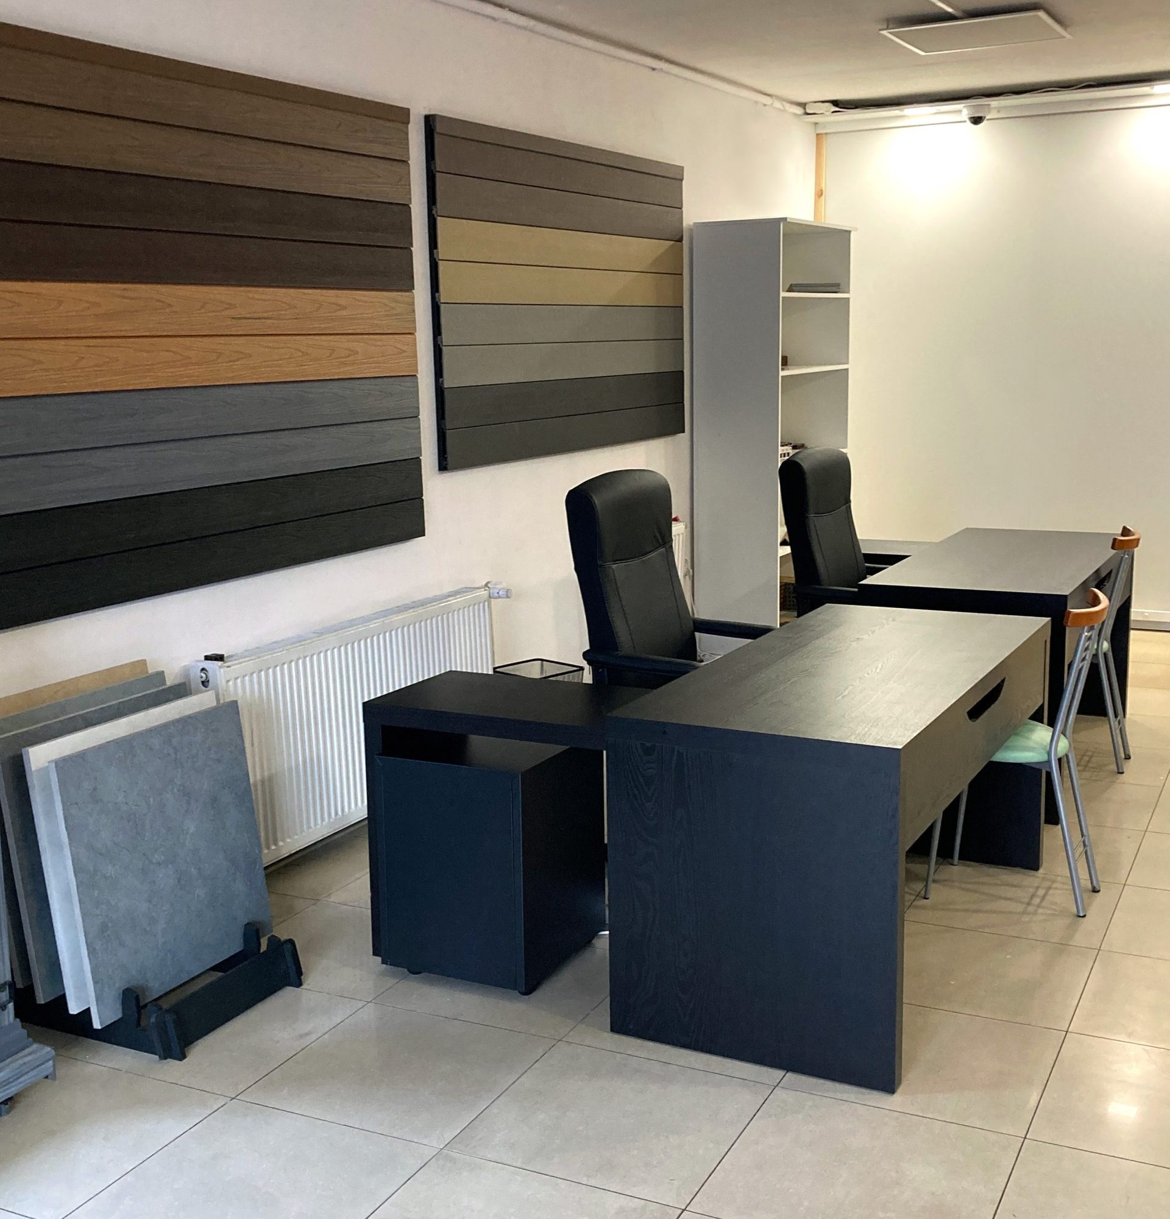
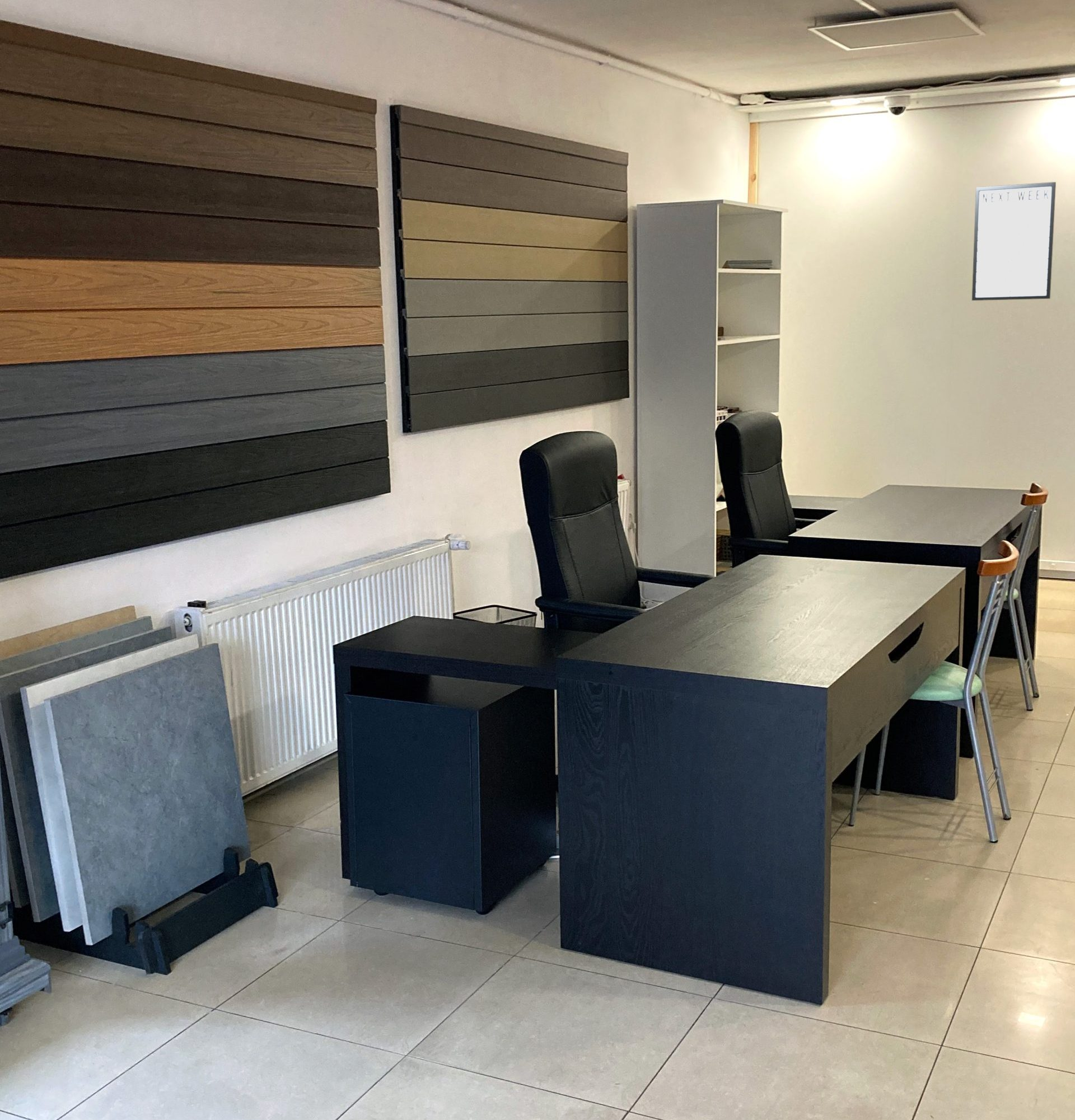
+ writing board [971,181,1057,301]
